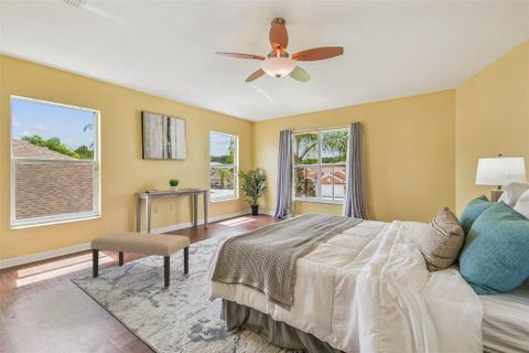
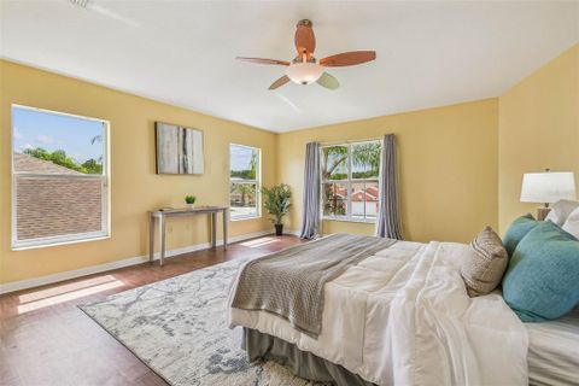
- bench [89,231,191,289]
